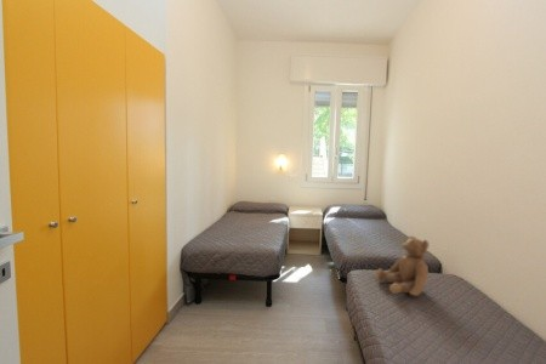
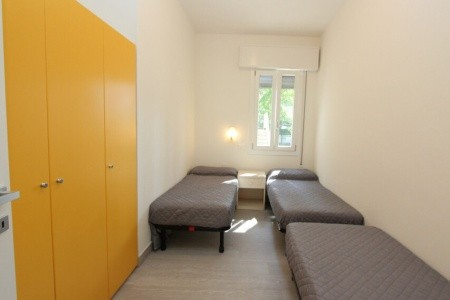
- teddy bear [375,235,431,297]
